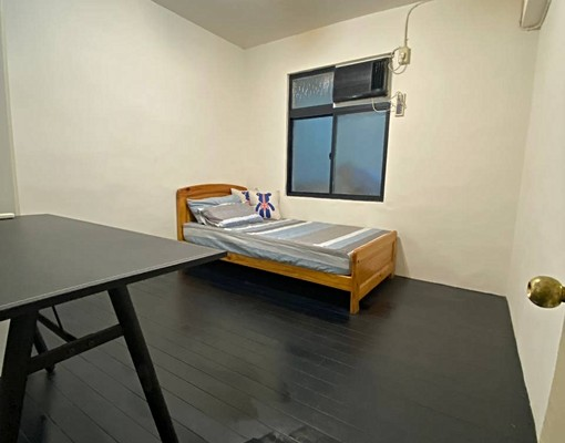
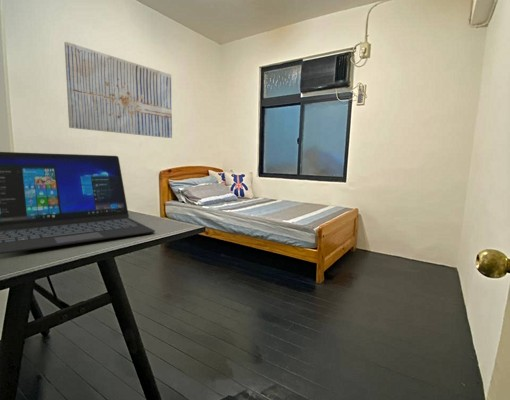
+ wall art [63,41,173,139]
+ laptop [0,151,156,255]
